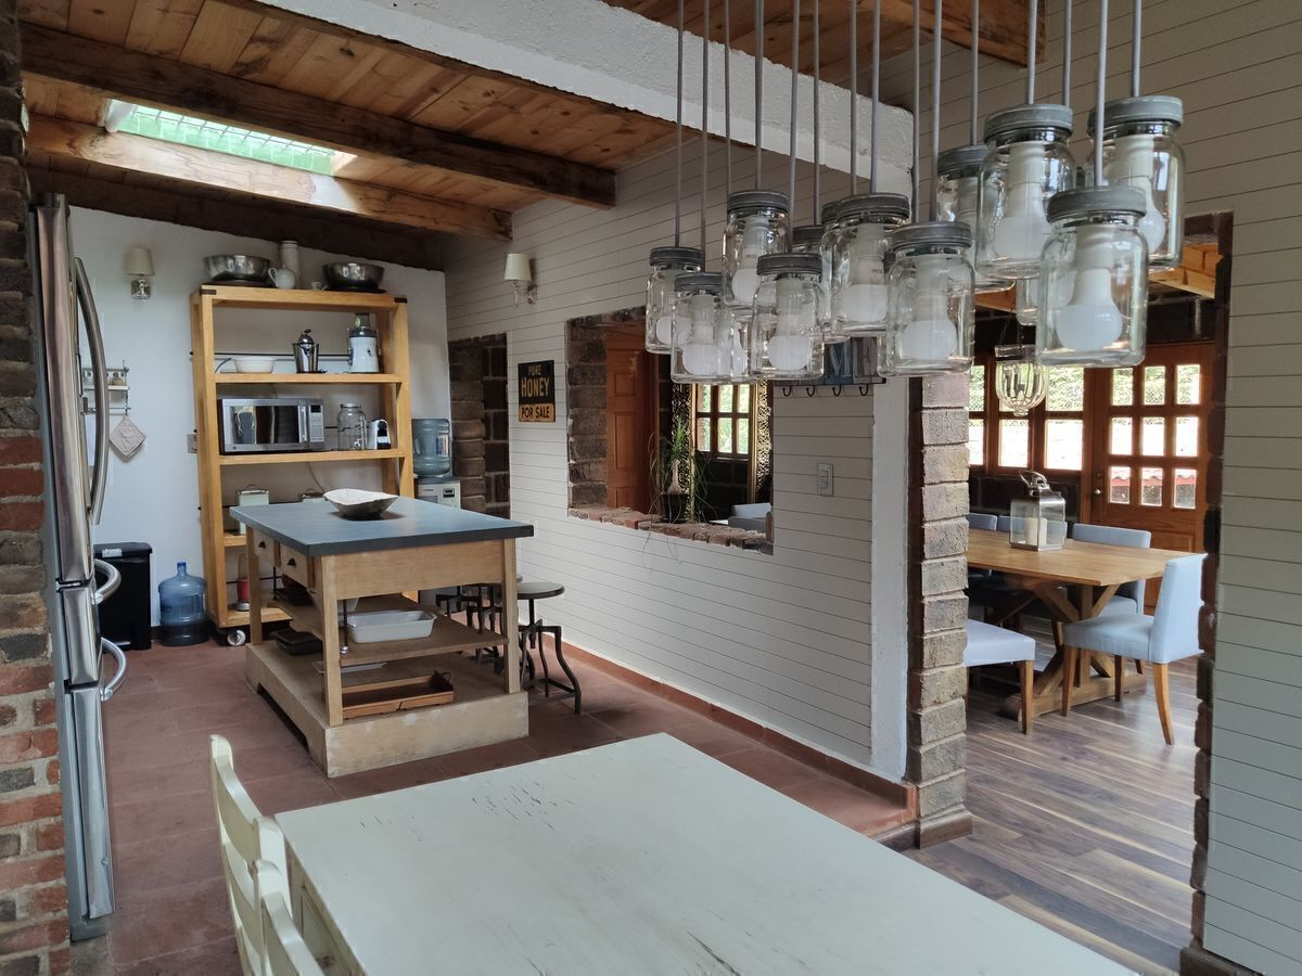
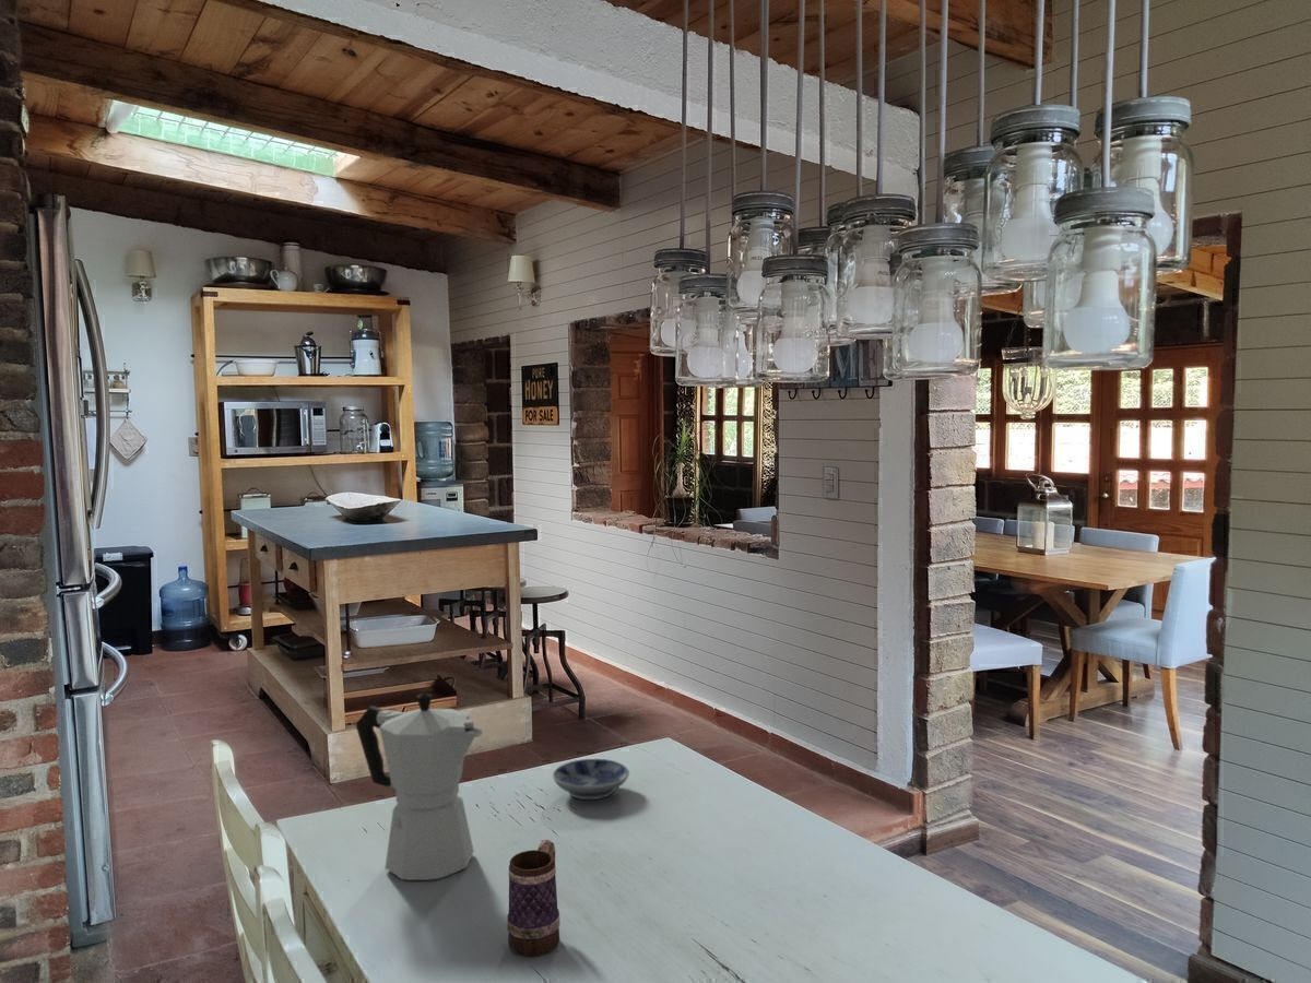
+ moka pot [355,691,483,881]
+ bowl [552,758,630,801]
+ mug [506,839,562,957]
